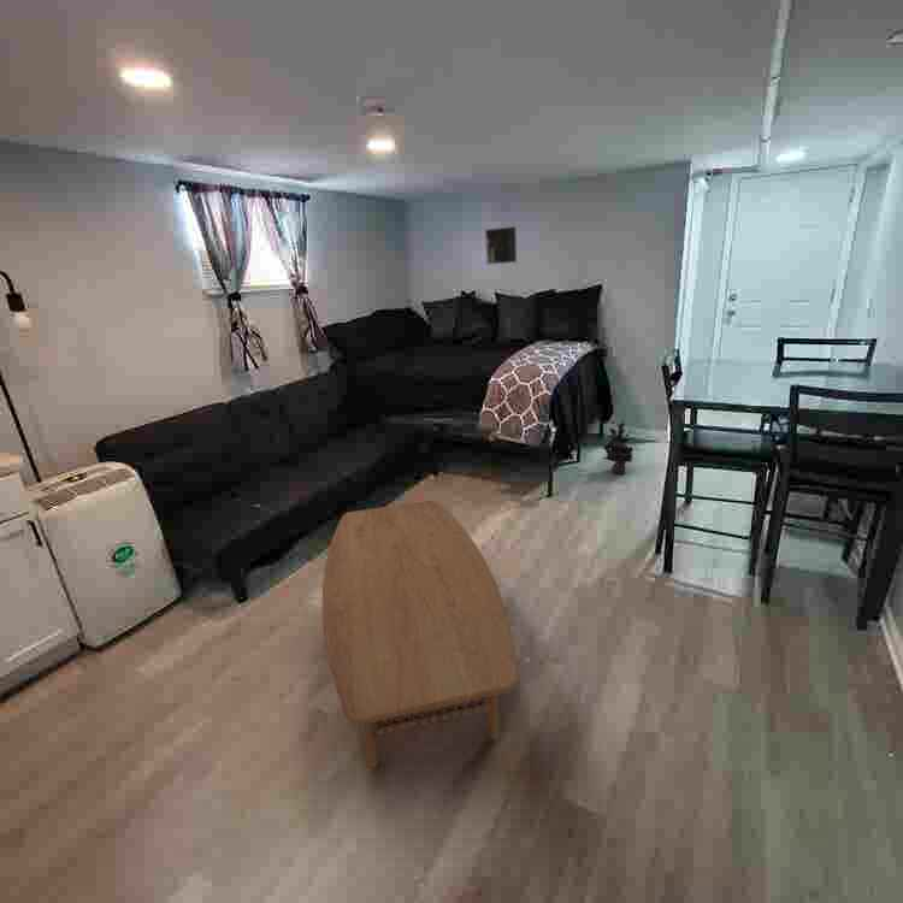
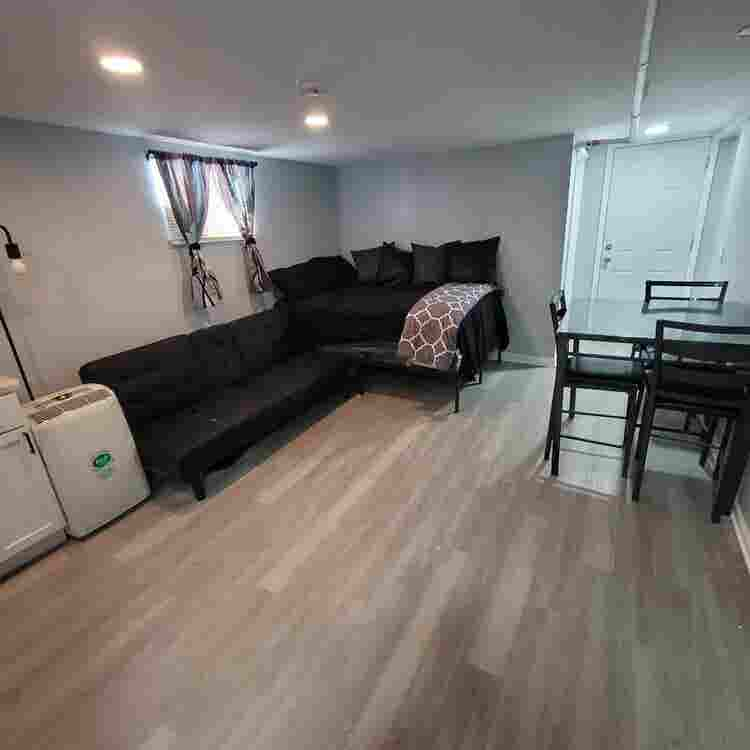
- coffee table [321,500,520,769]
- decorative plant [597,419,638,476]
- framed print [484,225,519,266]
